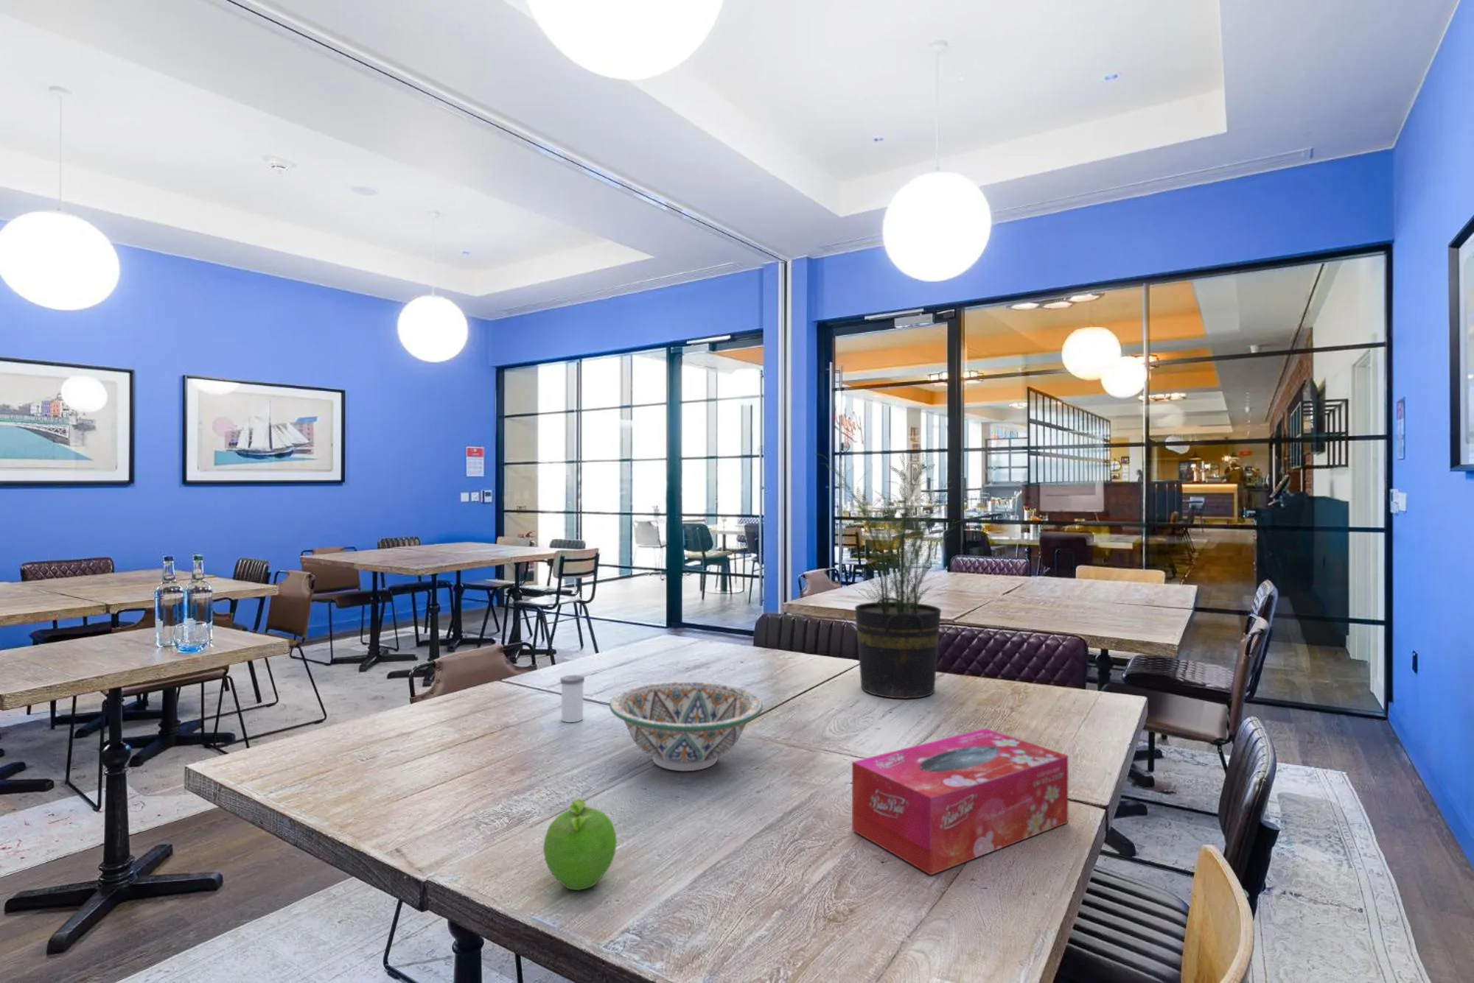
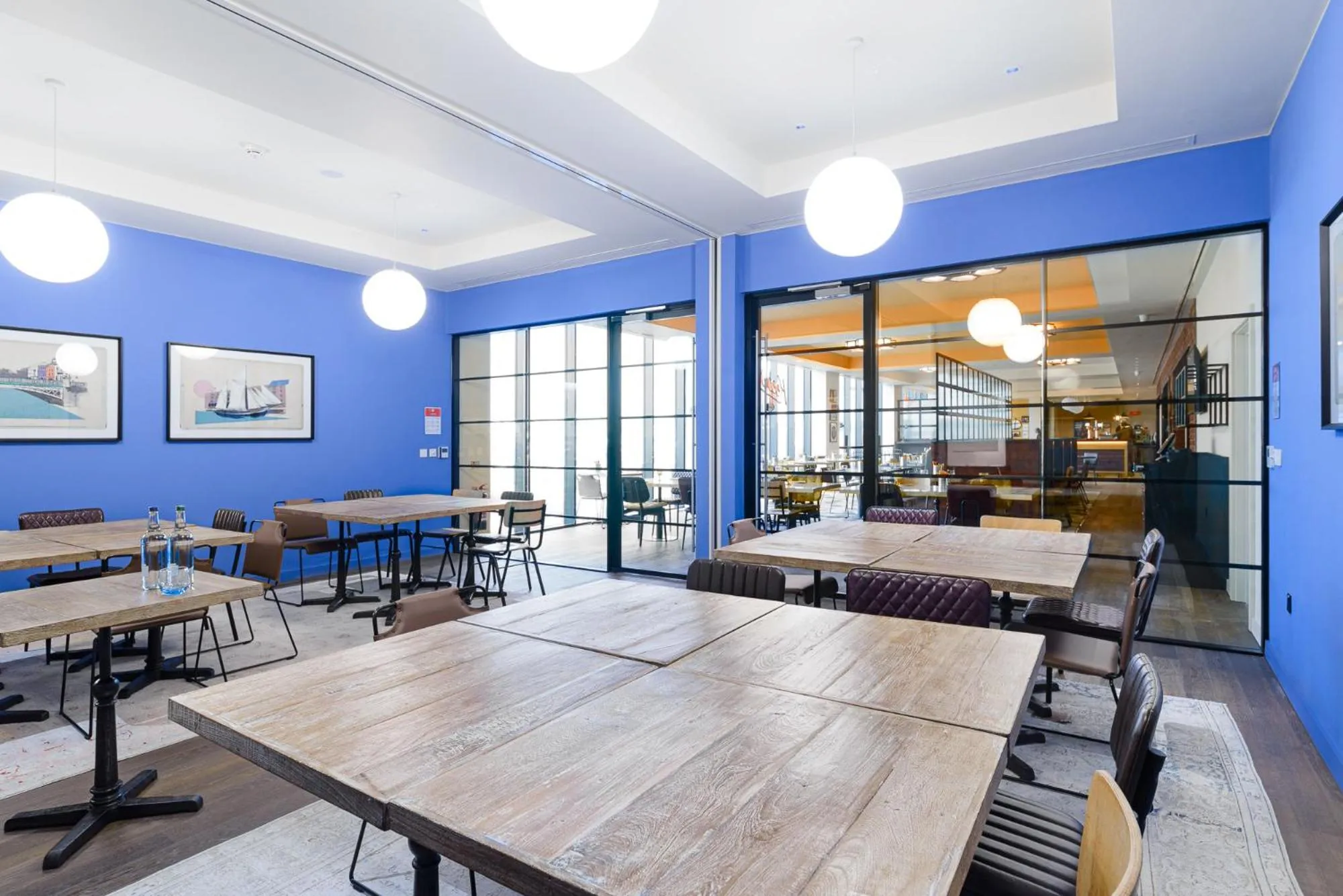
- salt shaker [560,674,585,723]
- fruit [542,799,618,891]
- potted plant [815,445,963,700]
- tissue box [852,727,1069,875]
- decorative bowl [609,680,764,771]
